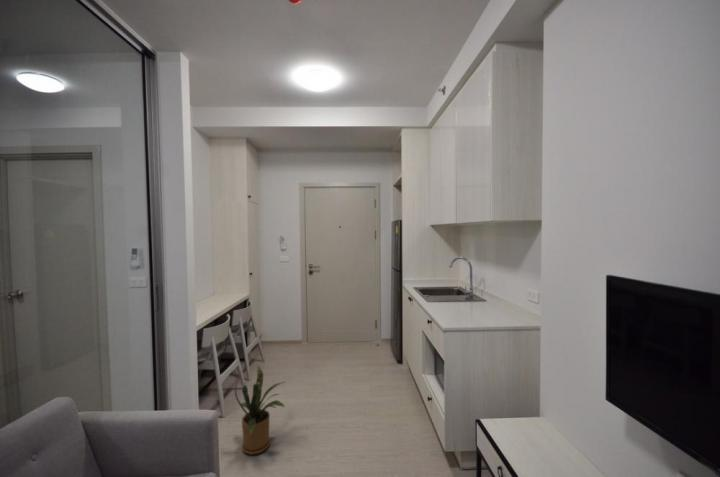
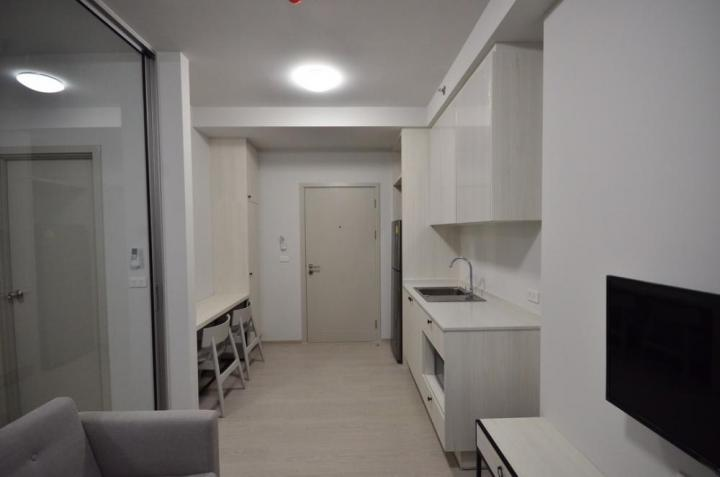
- house plant [234,364,286,455]
